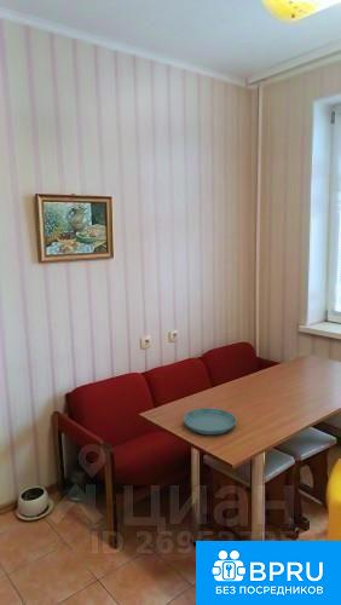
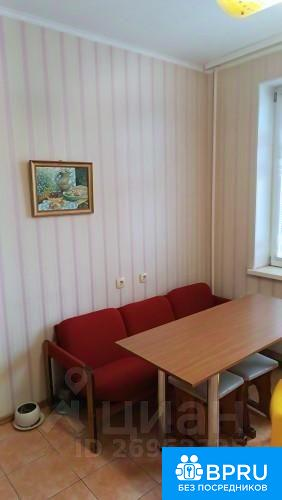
- saucer [183,407,237,436]
